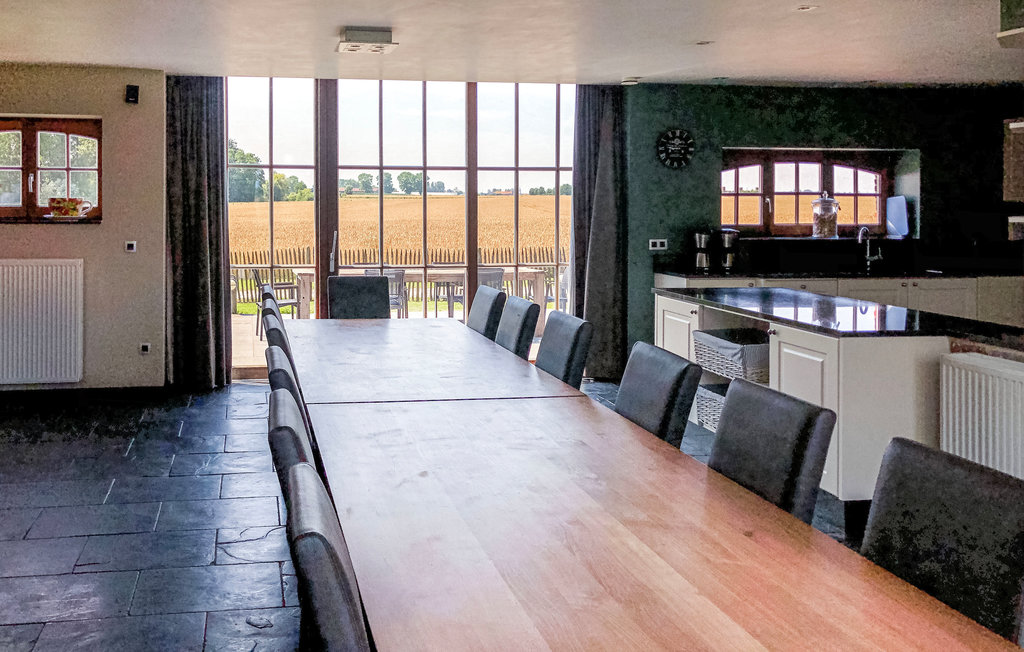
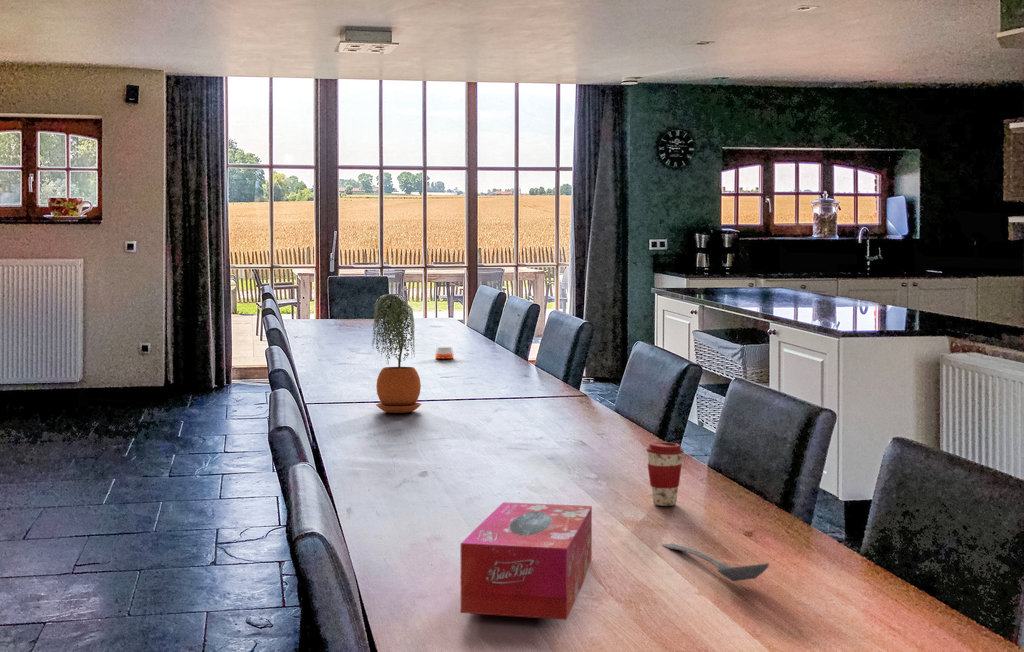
+ coffee cup [645,441,684,507]
+ stirrer [660,543,770,582]
+ candle [435,342,454,360]
+ potted plant [371,293,423,414]
+ tissue box [460,501,593,621]
